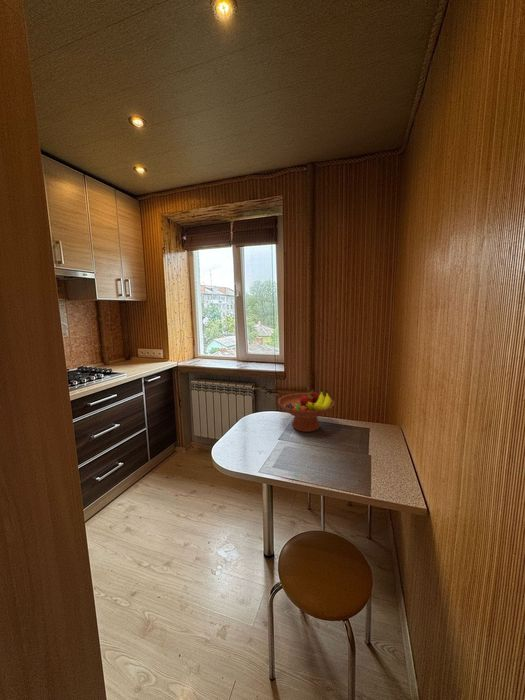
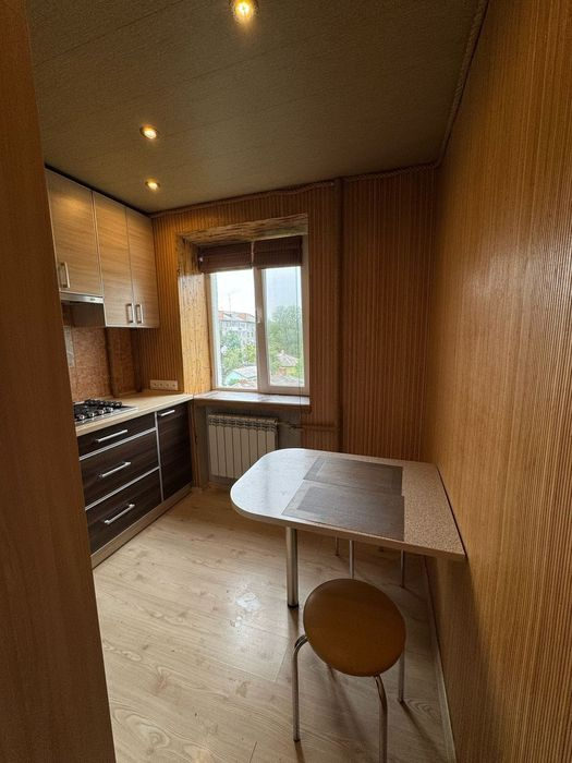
- fruit bowl [277,387,335,433]
